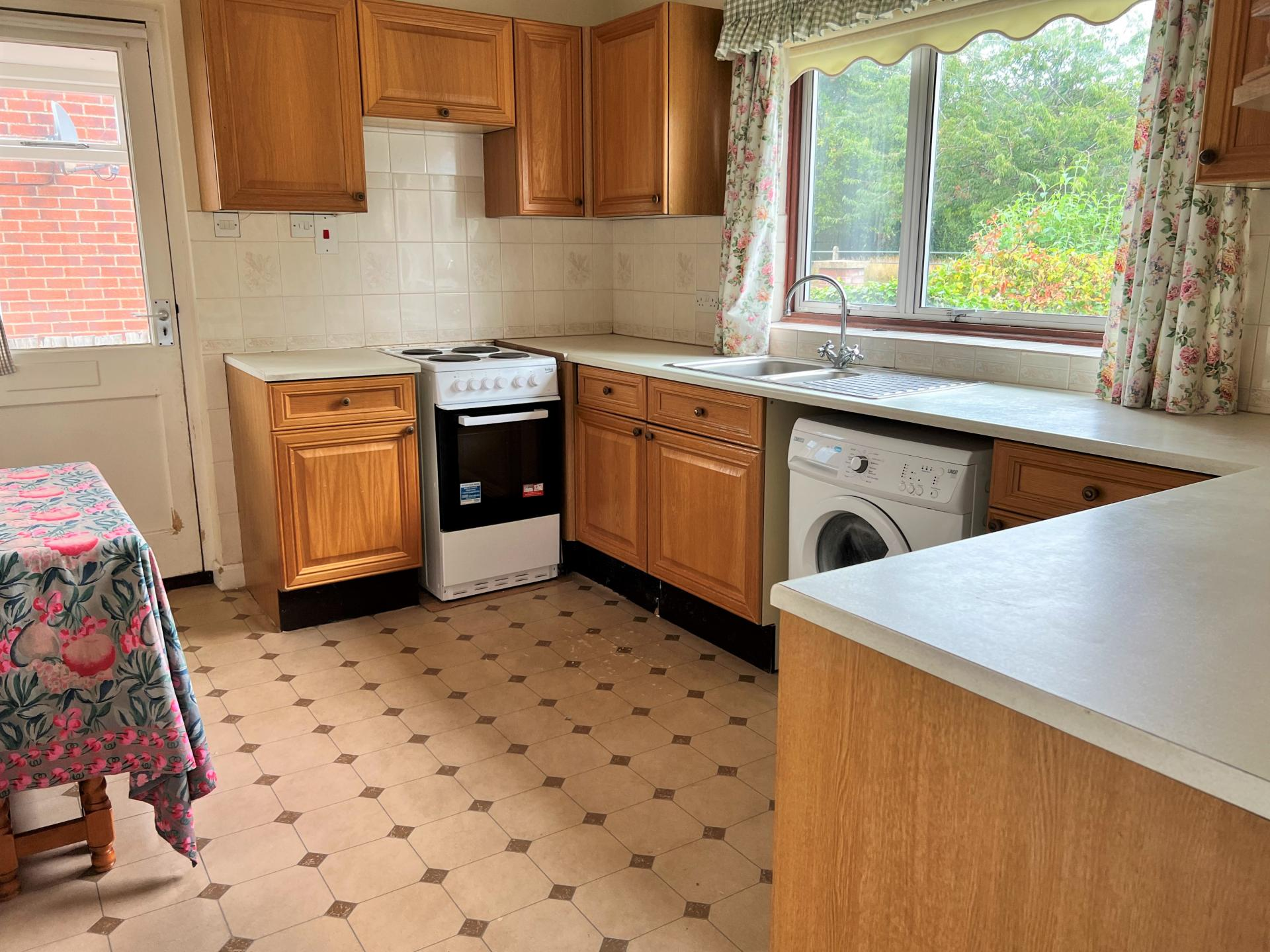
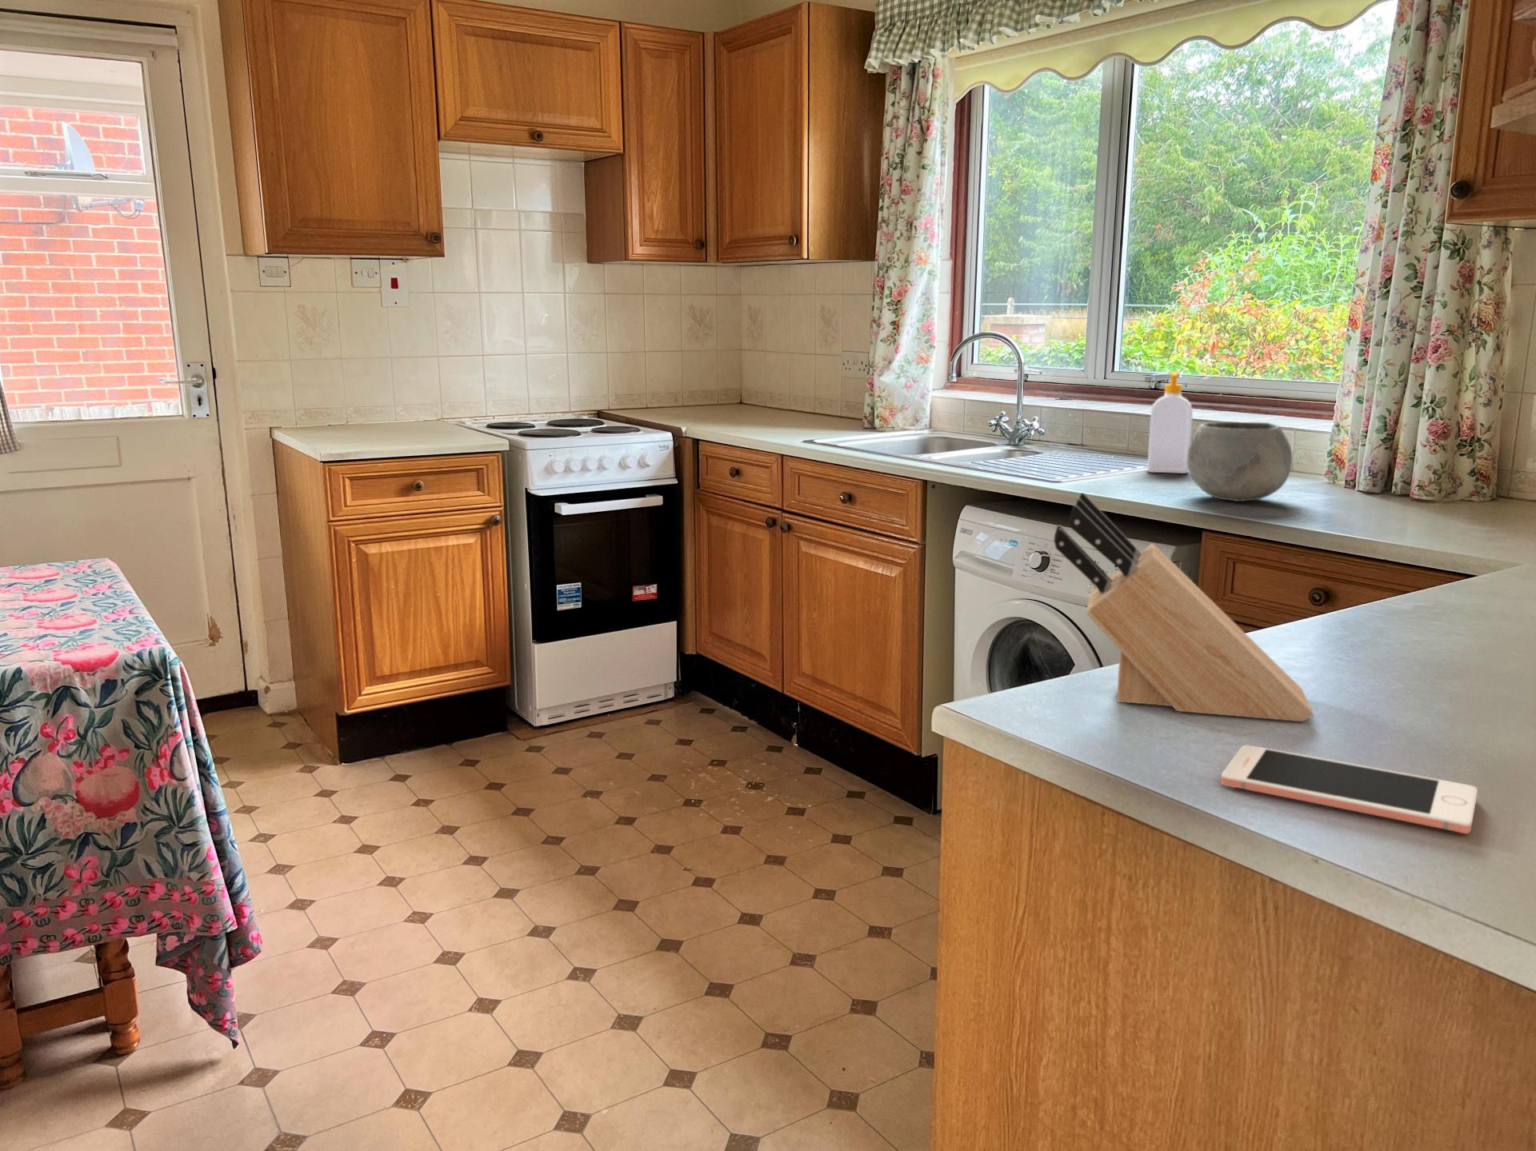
+ soap bottle [1147,370,1194,474]
+ knife block [1052,492,1315,722]
+ cell phone [1220,745,1478,834]
+ bowl [1188,422,1293,502]
